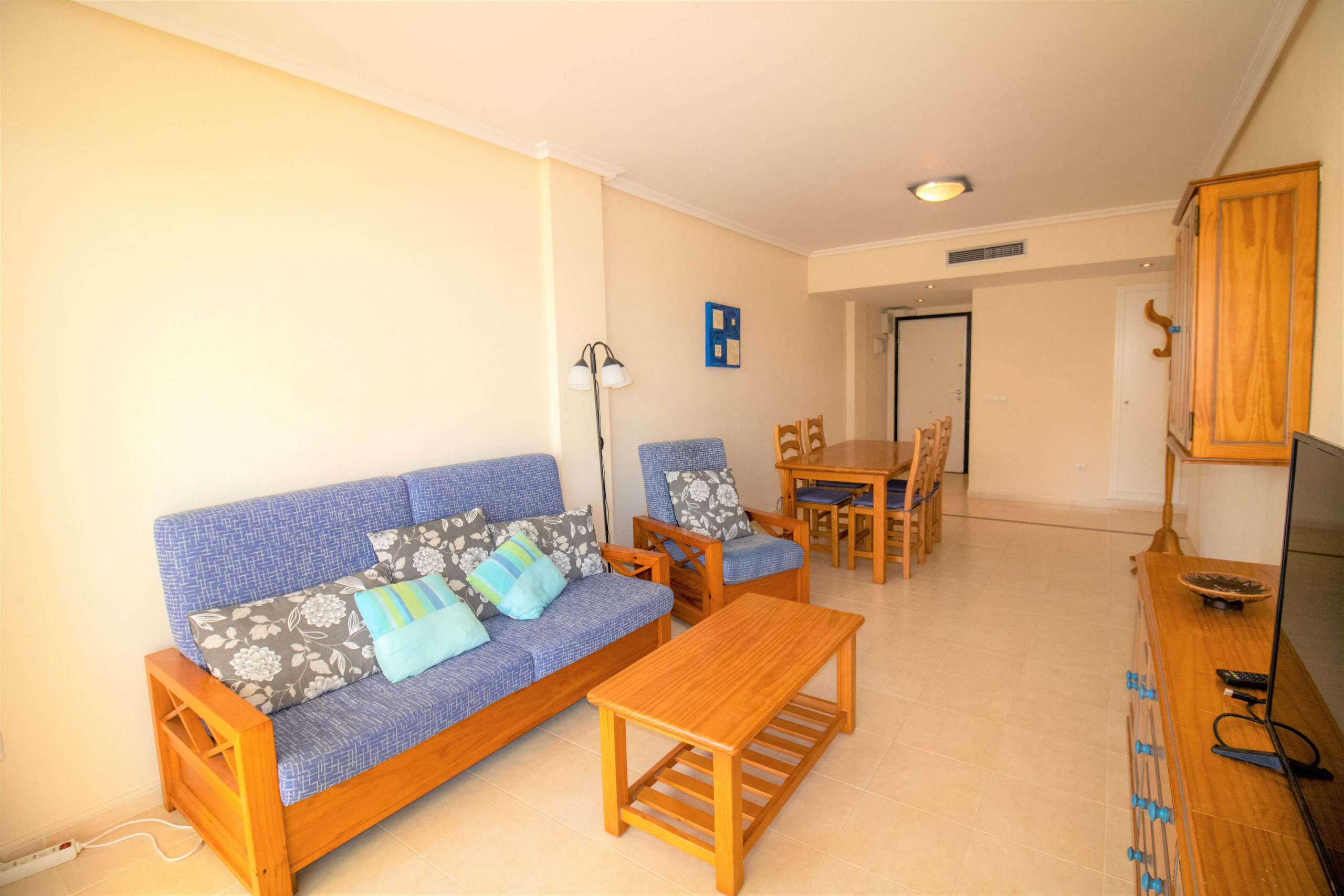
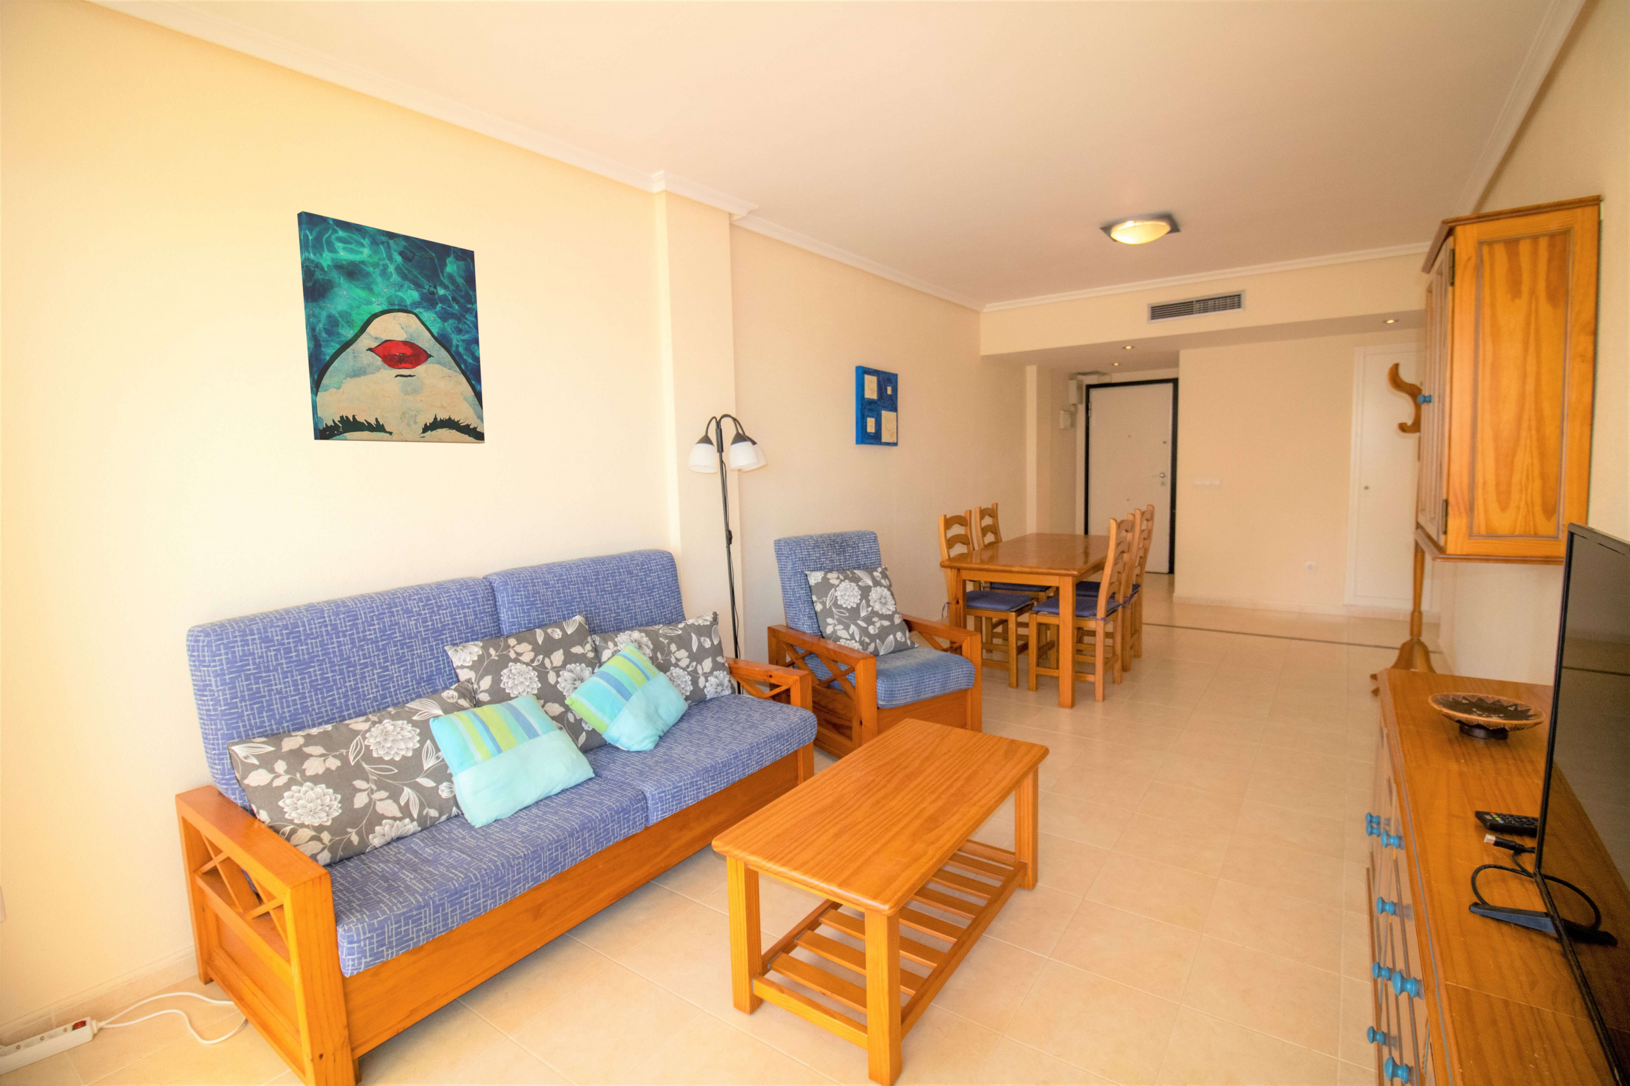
+ wall art [297,211,485,444]
